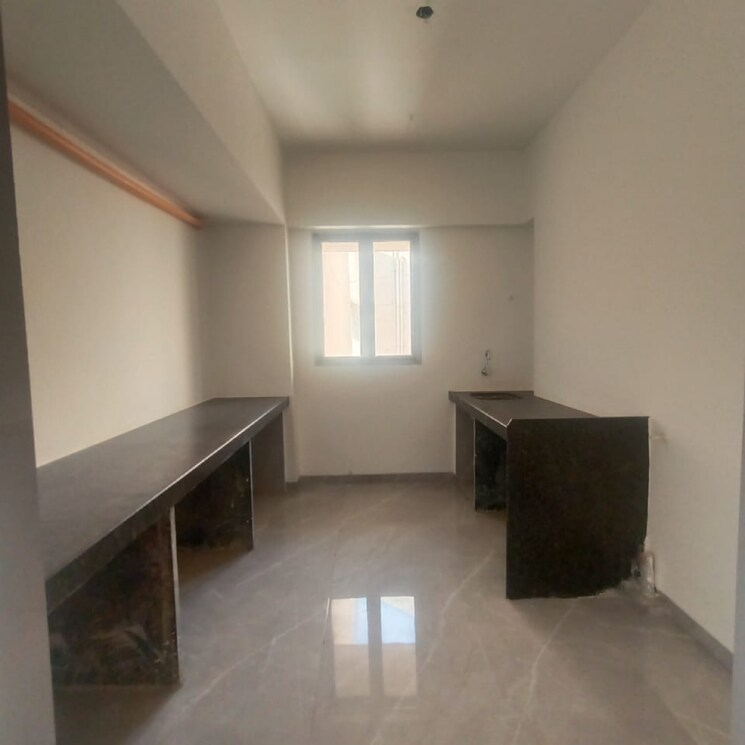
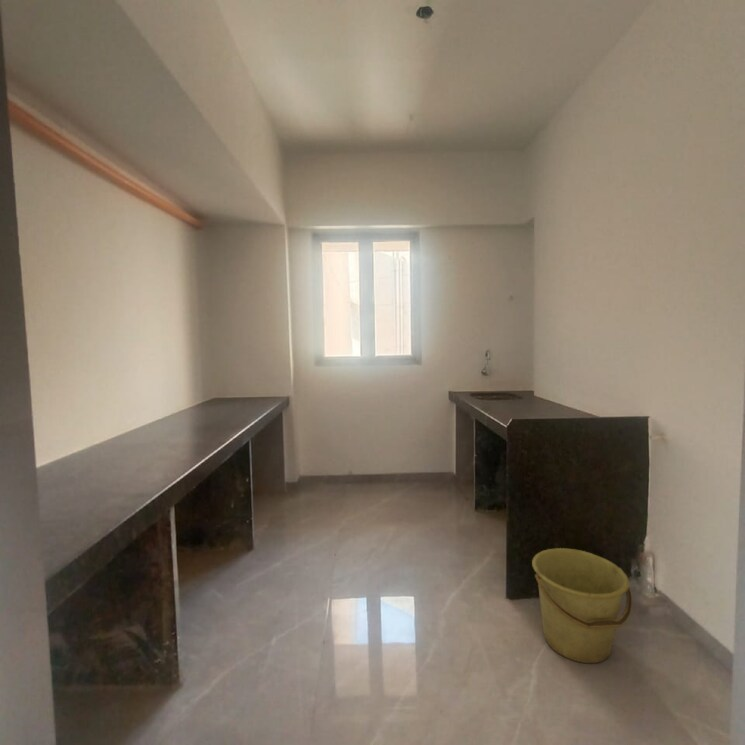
+ bucket [531,547,633,664]
